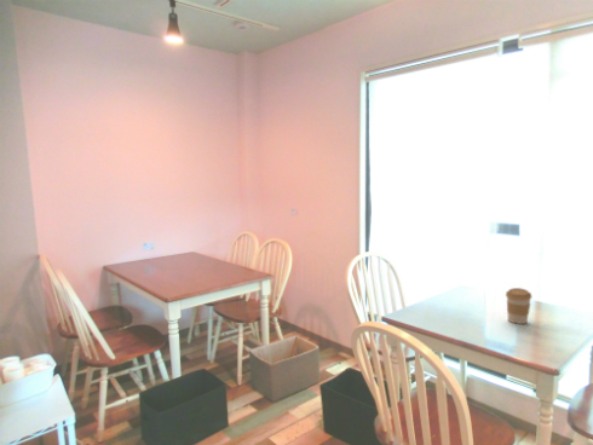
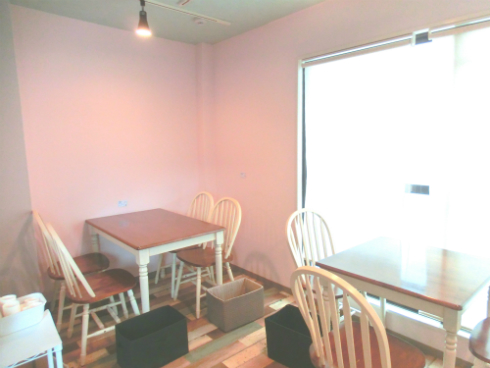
- coffee cup [505,287,532,325]
